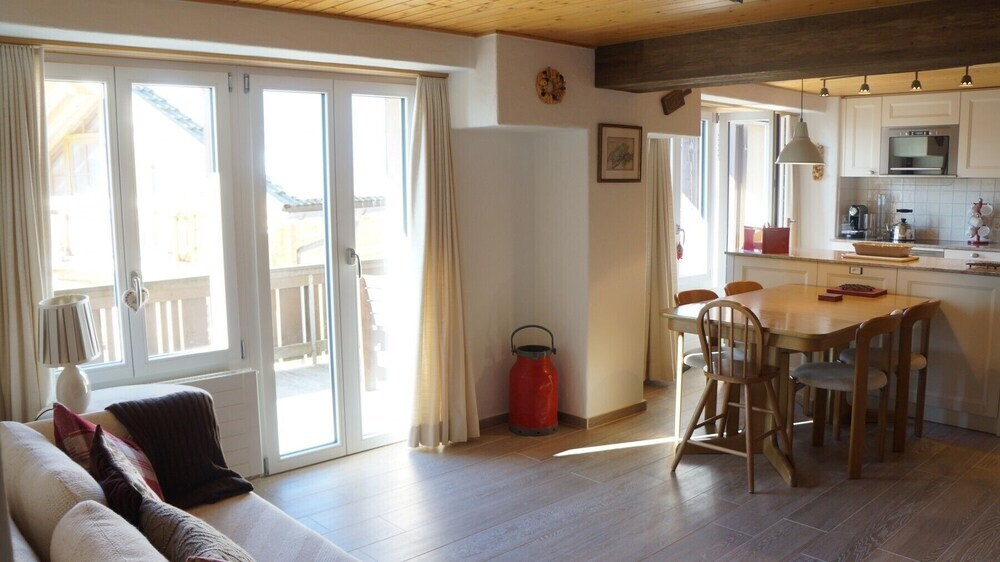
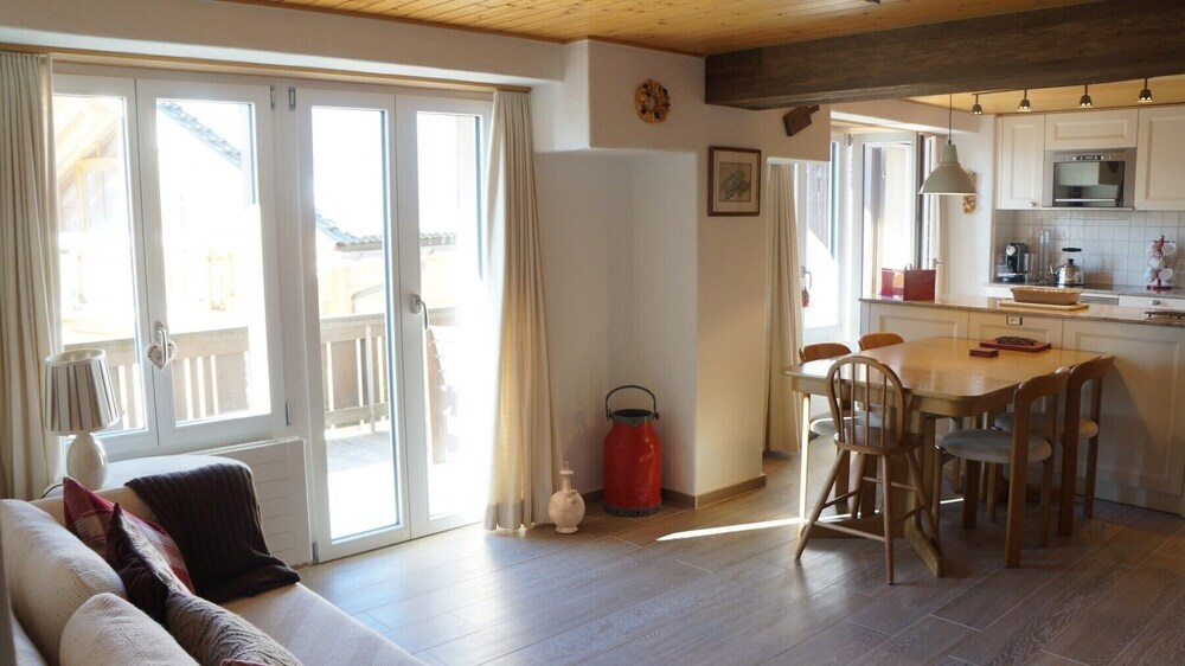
+ vase [547,460,585,534]
